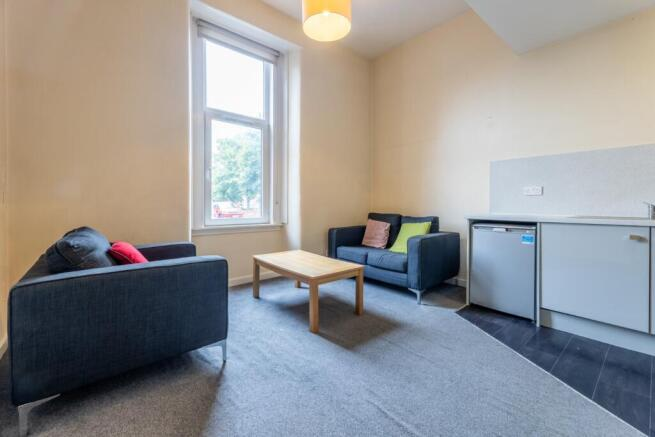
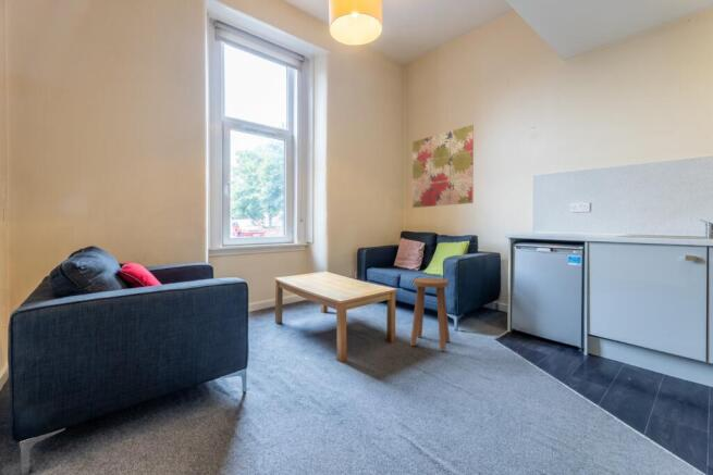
+ wall art [411,124,475,209]
+ stool [409,277,451,352]
